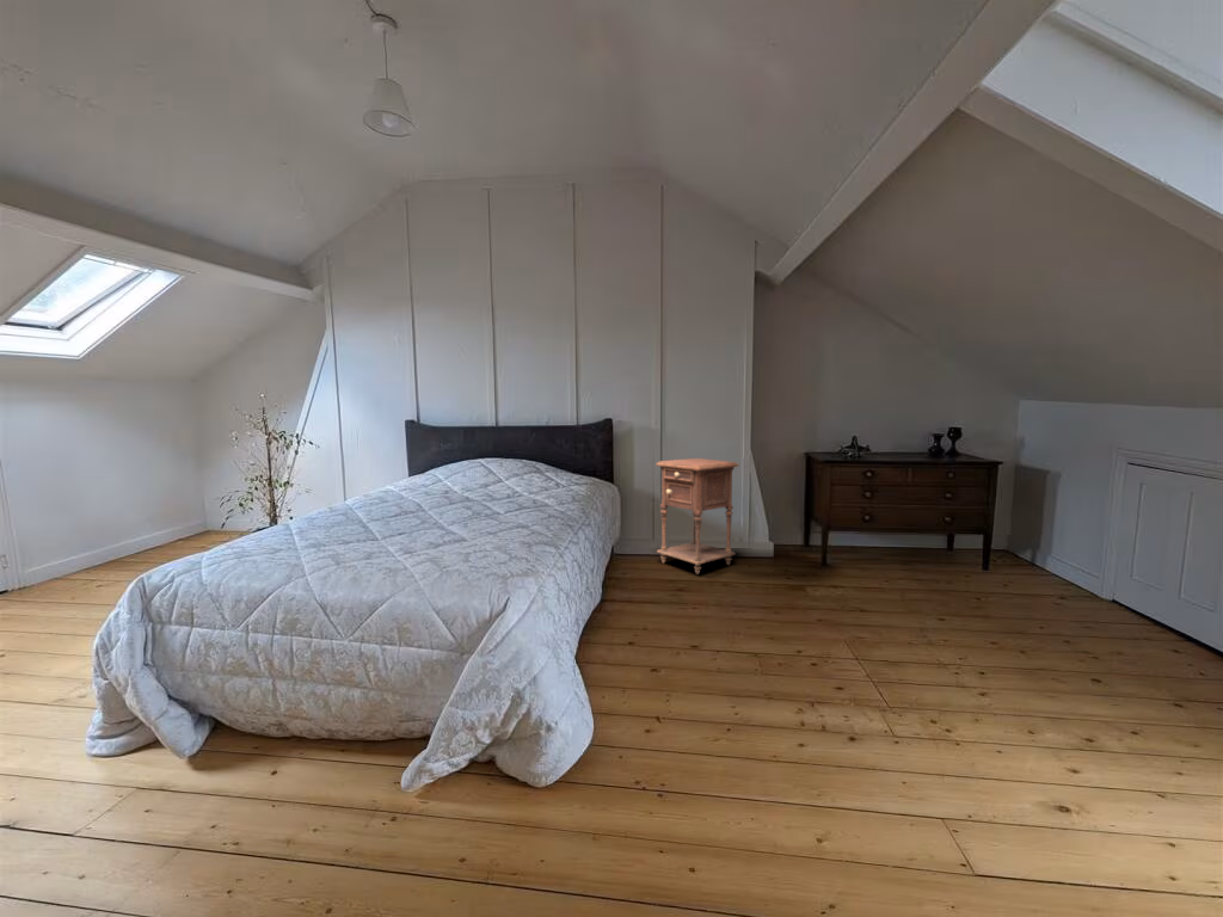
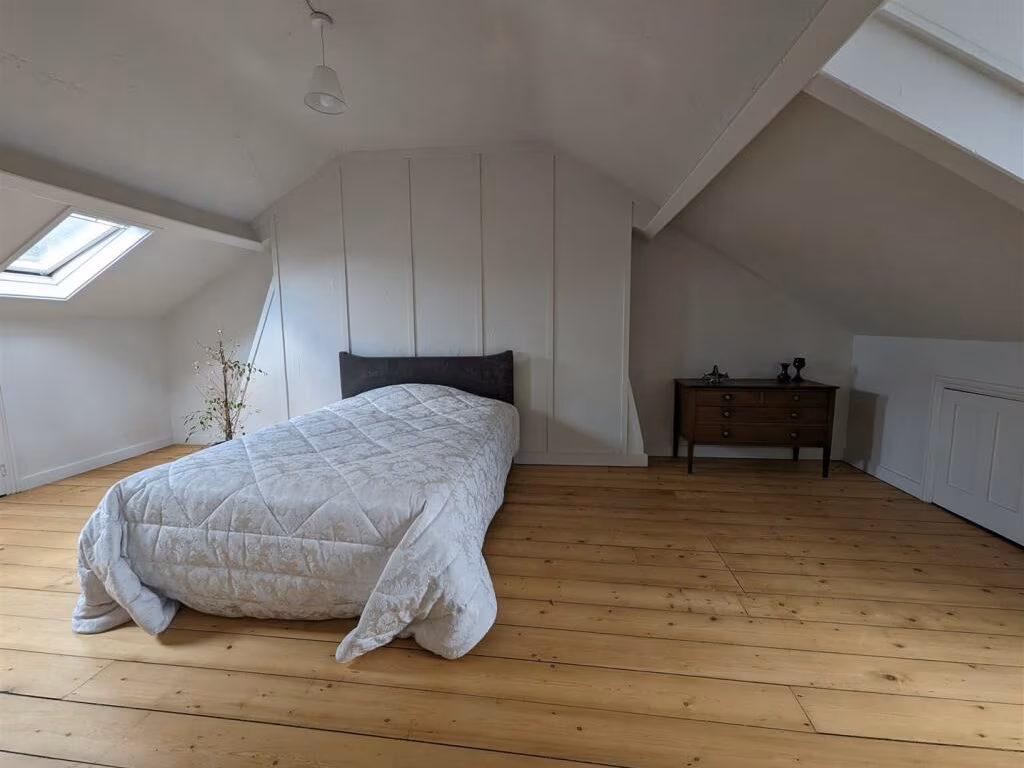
- nightstand [654,457,739,576]
